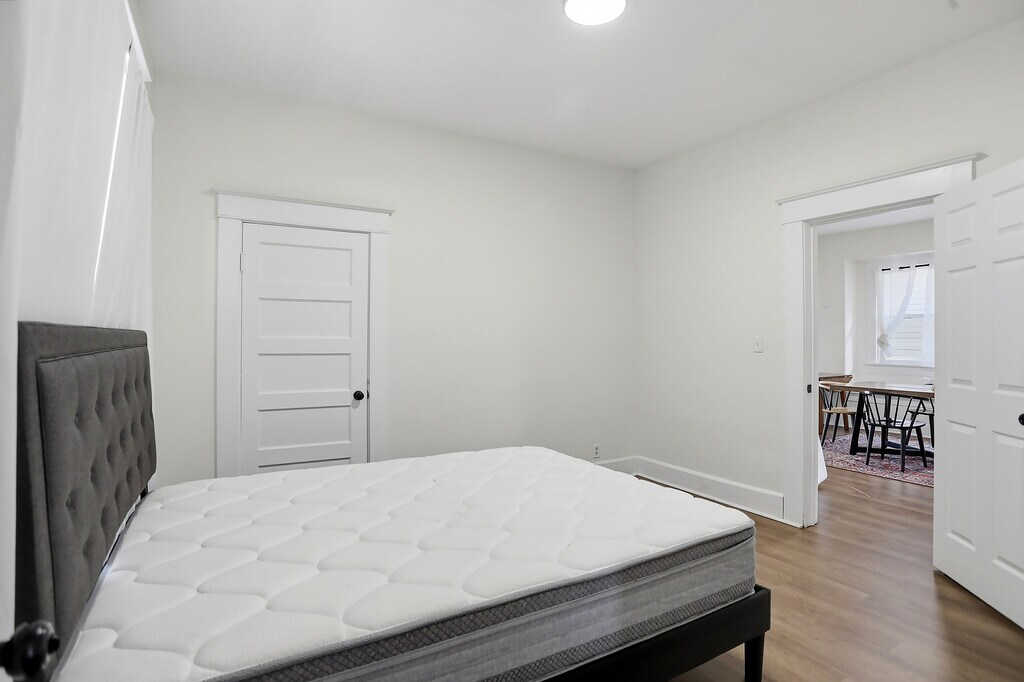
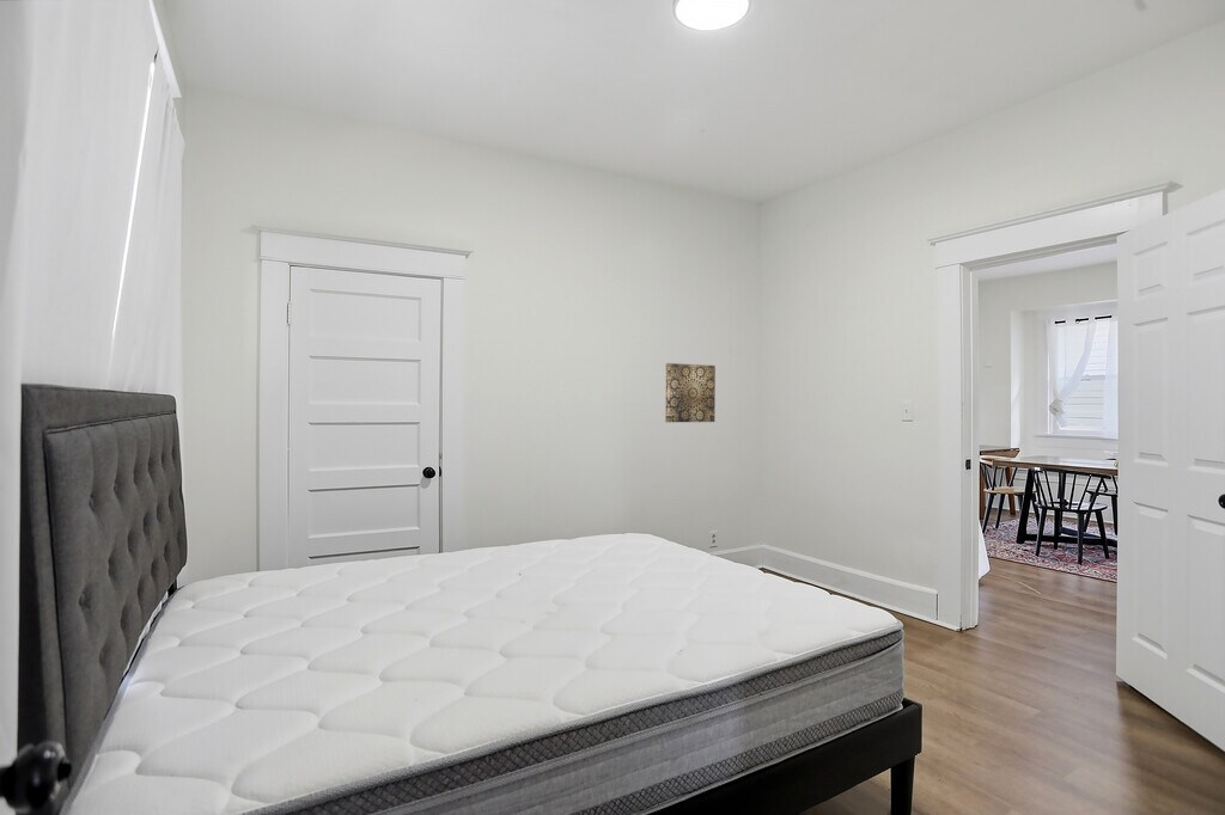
+ wall art [664,362,717,423]
